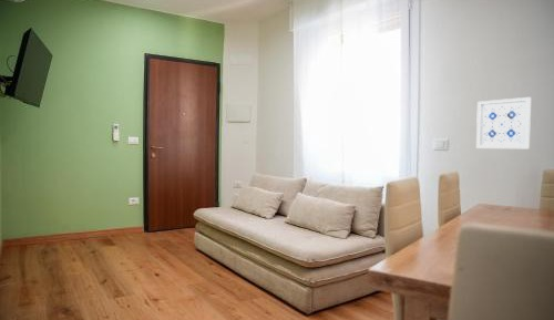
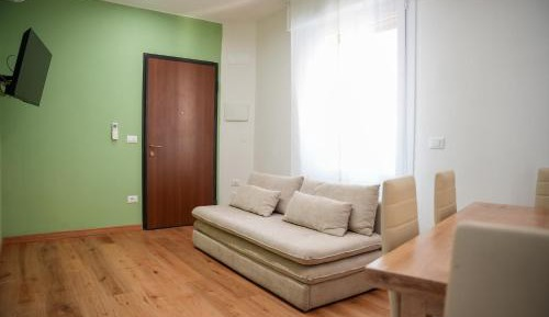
- wall art [475,96,532,149]
